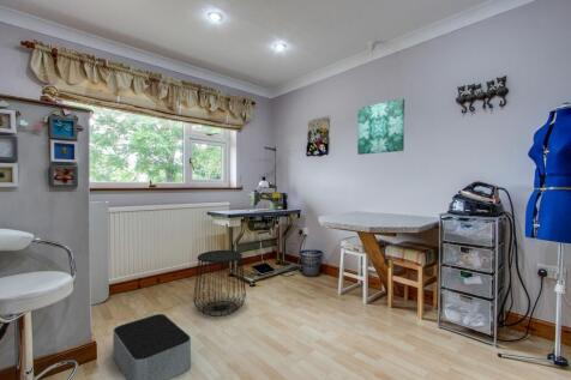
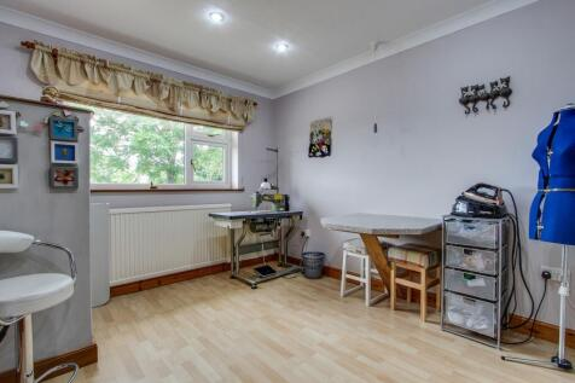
- wall art [356,97,405,156]
- side table [192,249,247,318]
- storage bin [112,313,192,380]
